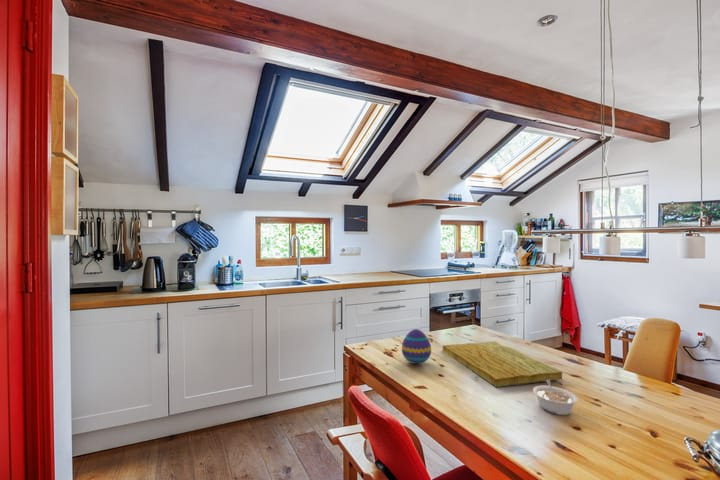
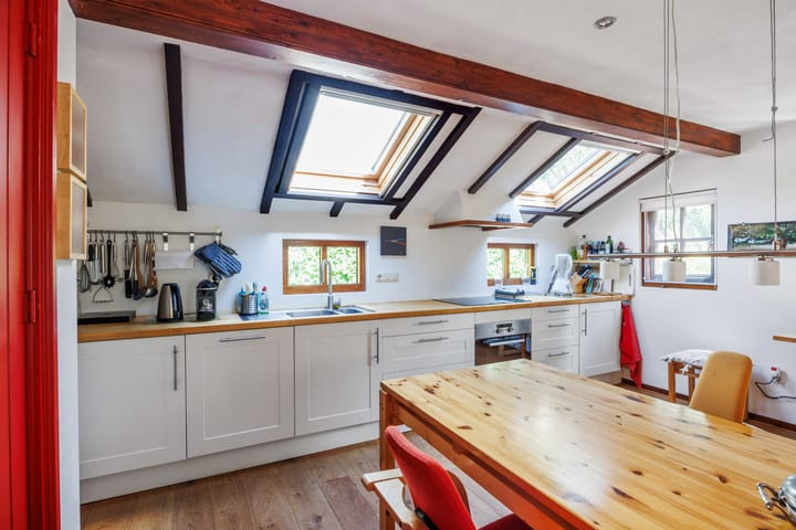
- legume [532,380,579,416]
- decorative egg [401,328,432,365]
- cutting board [442,340,563,388]
